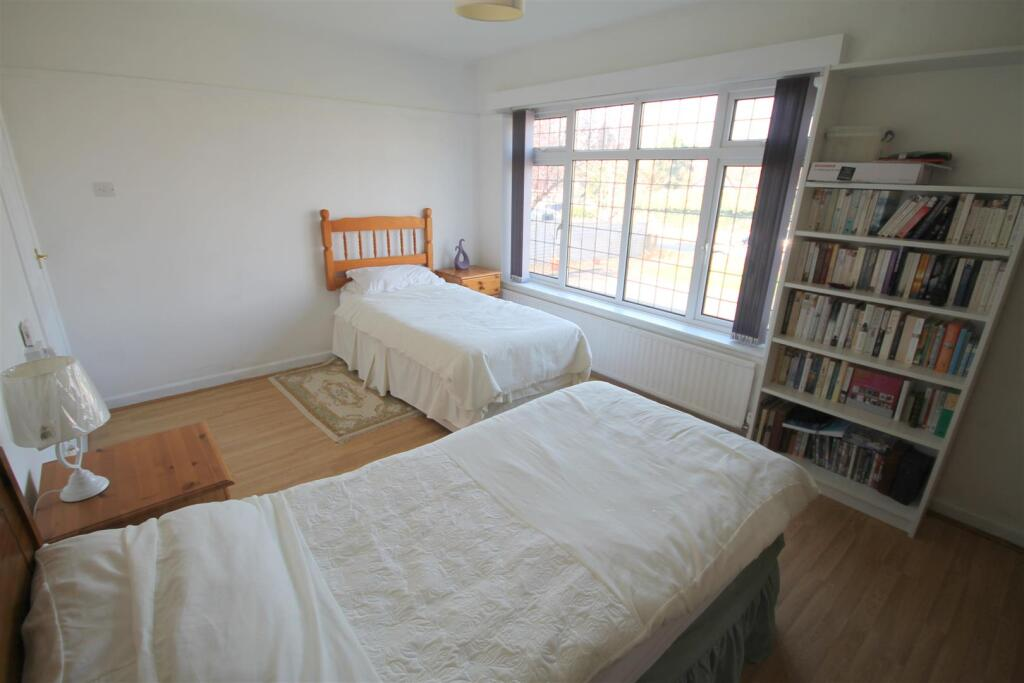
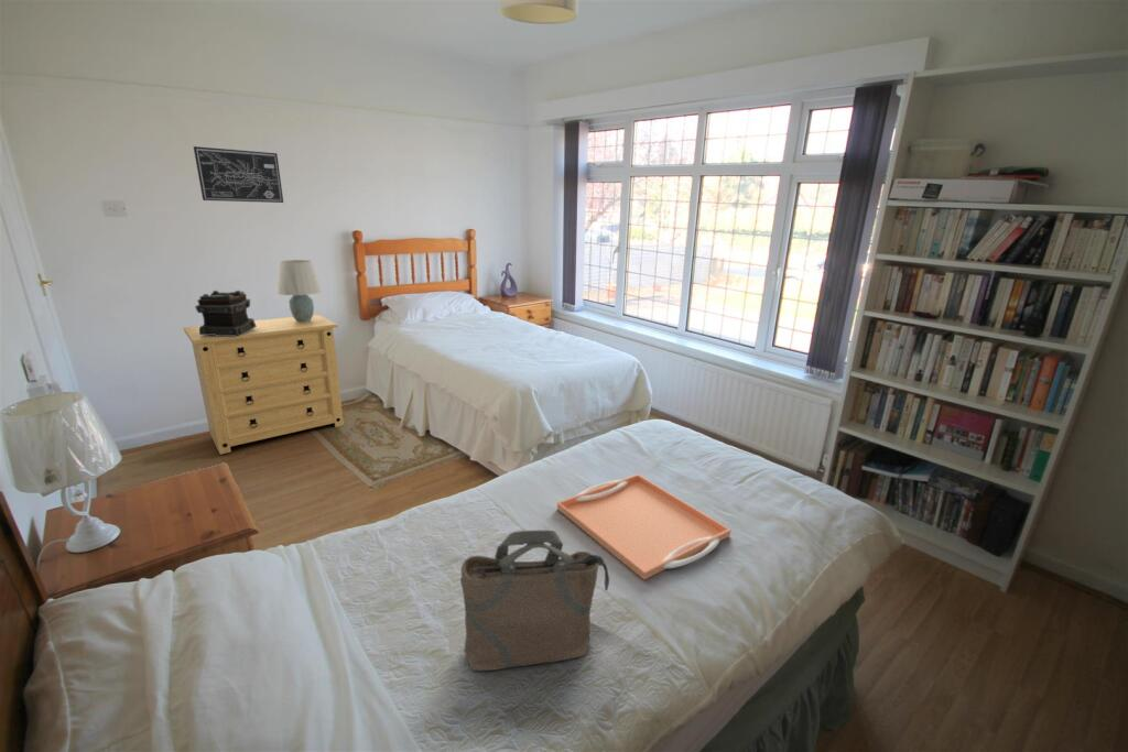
+ wall art [193,145,284,204]
+ dresser [183,314,345,456]
+ serving tray [556,473,731,581]
+ tote bag [459,530,610,672]
+ decorative box [194,290,257,337]
+ table lamp [276,259,323,323]
